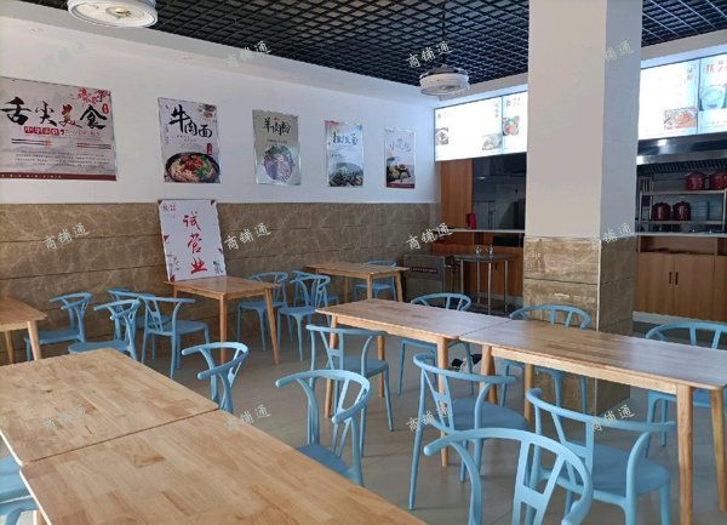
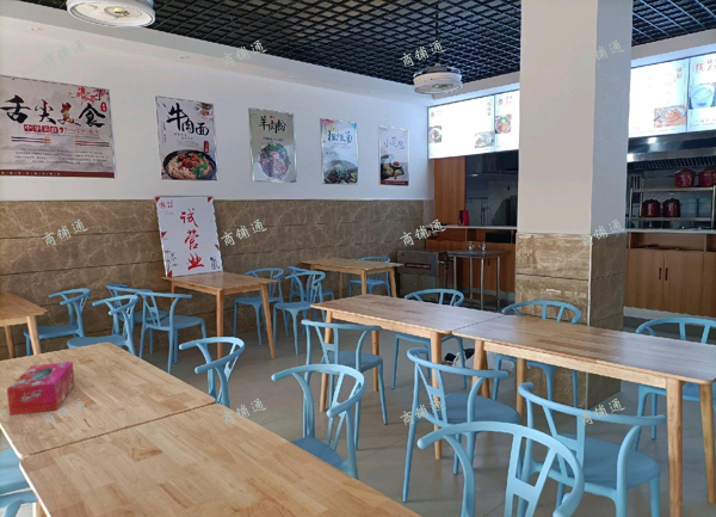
+ tissue box [6,361,75,417]
